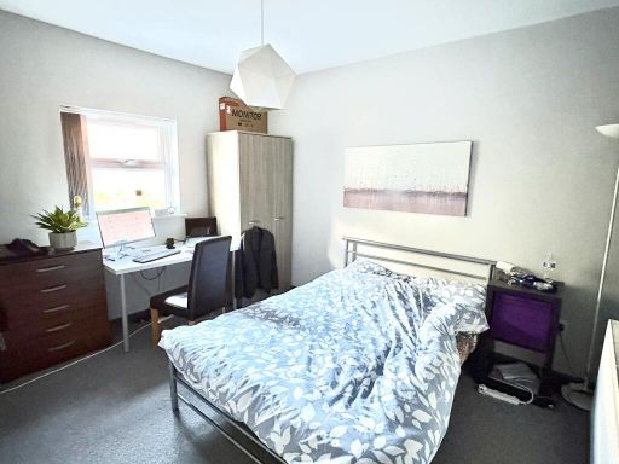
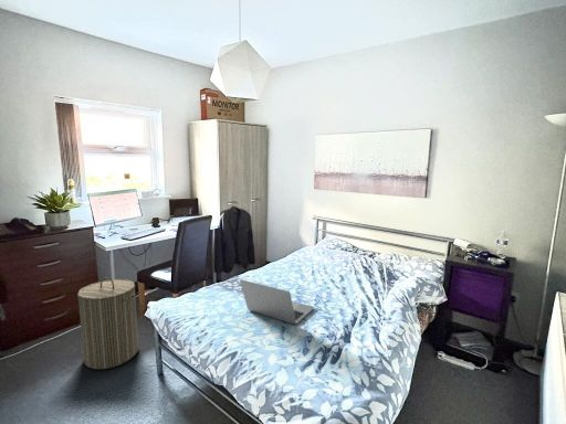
+ laptop [239,278,315,326]
+ laundry hamper [76,276,139,370]
